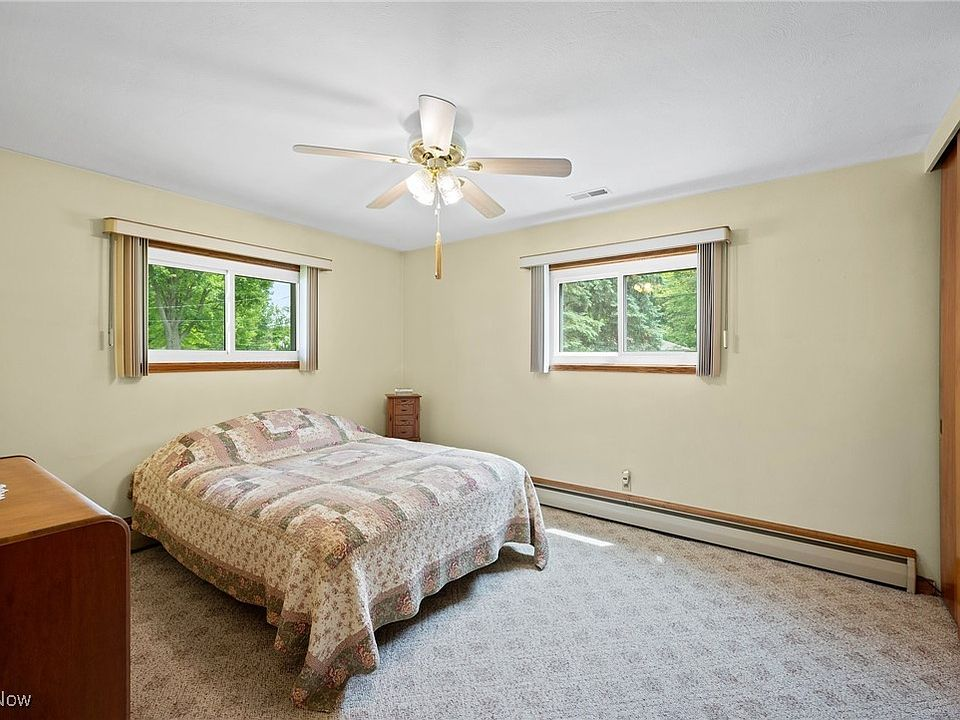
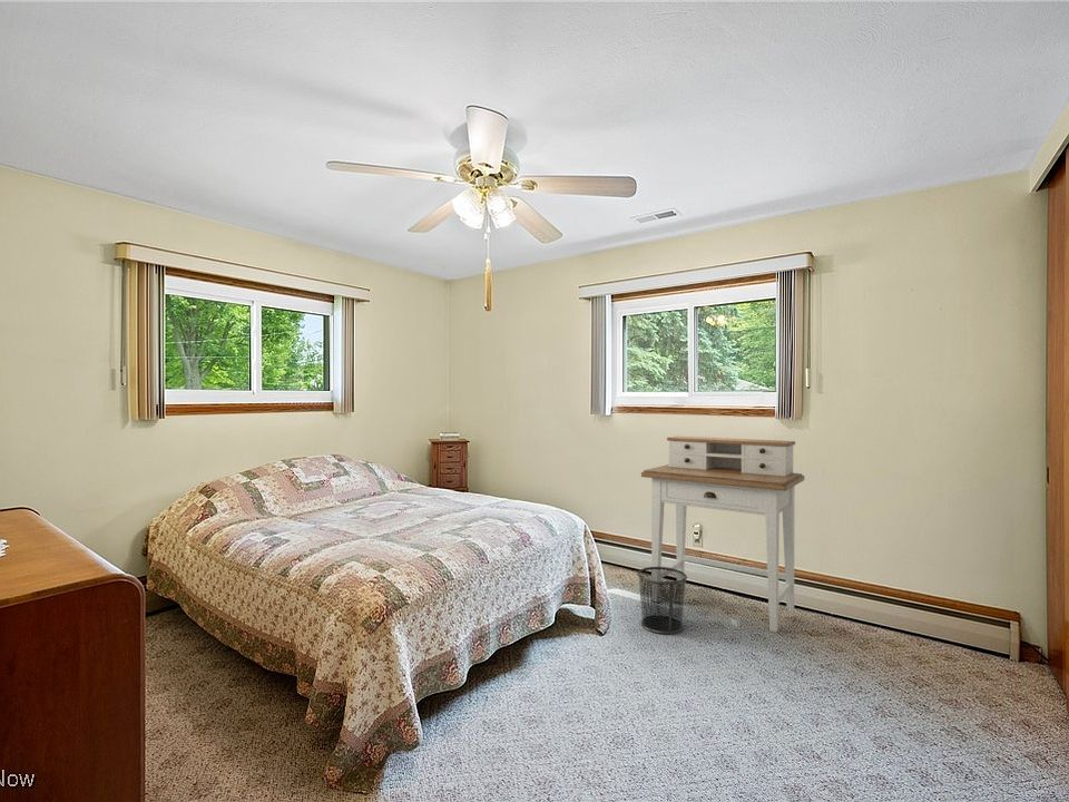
+ waste bin [637,566,688,635]
+ desk [640,434,805,634]
